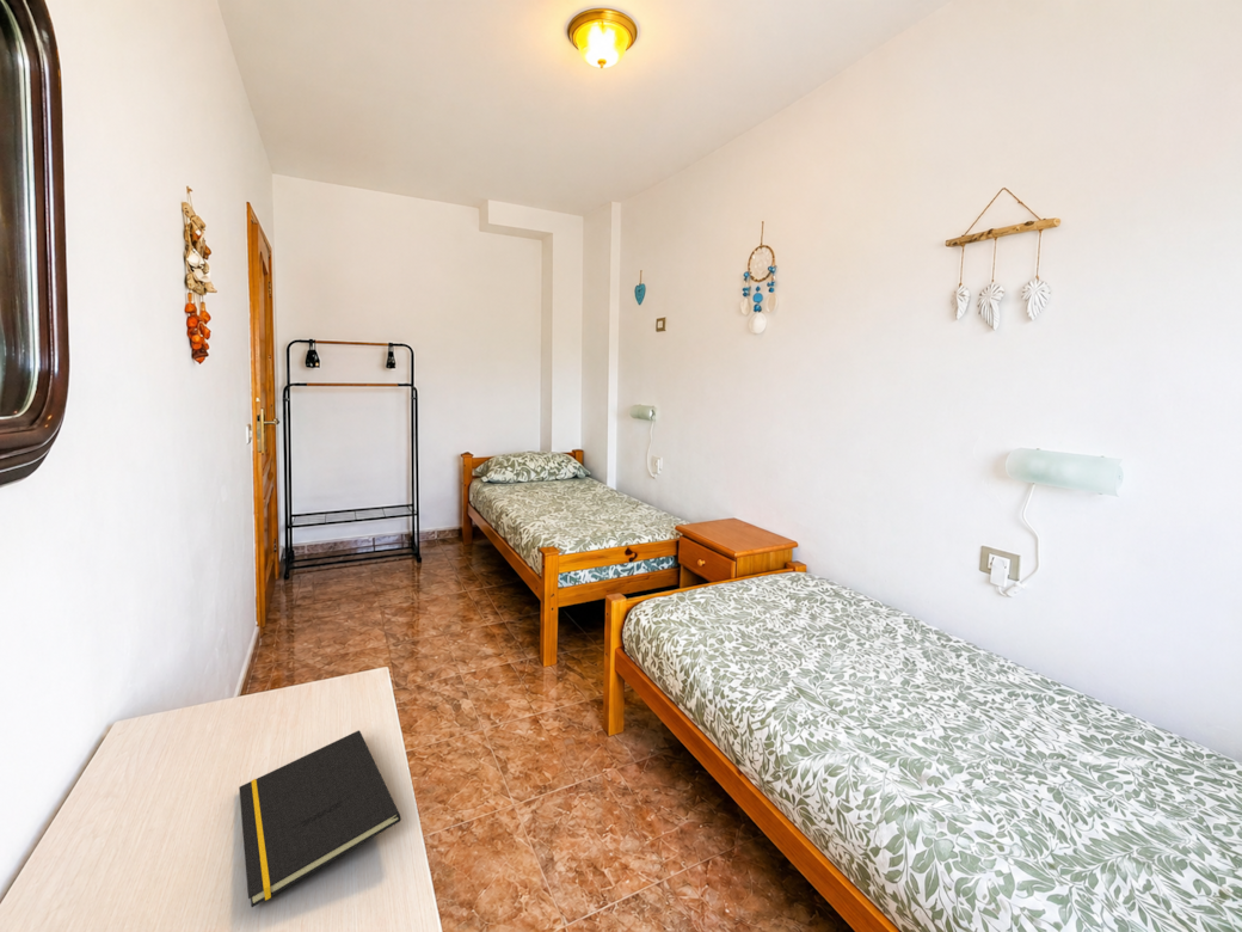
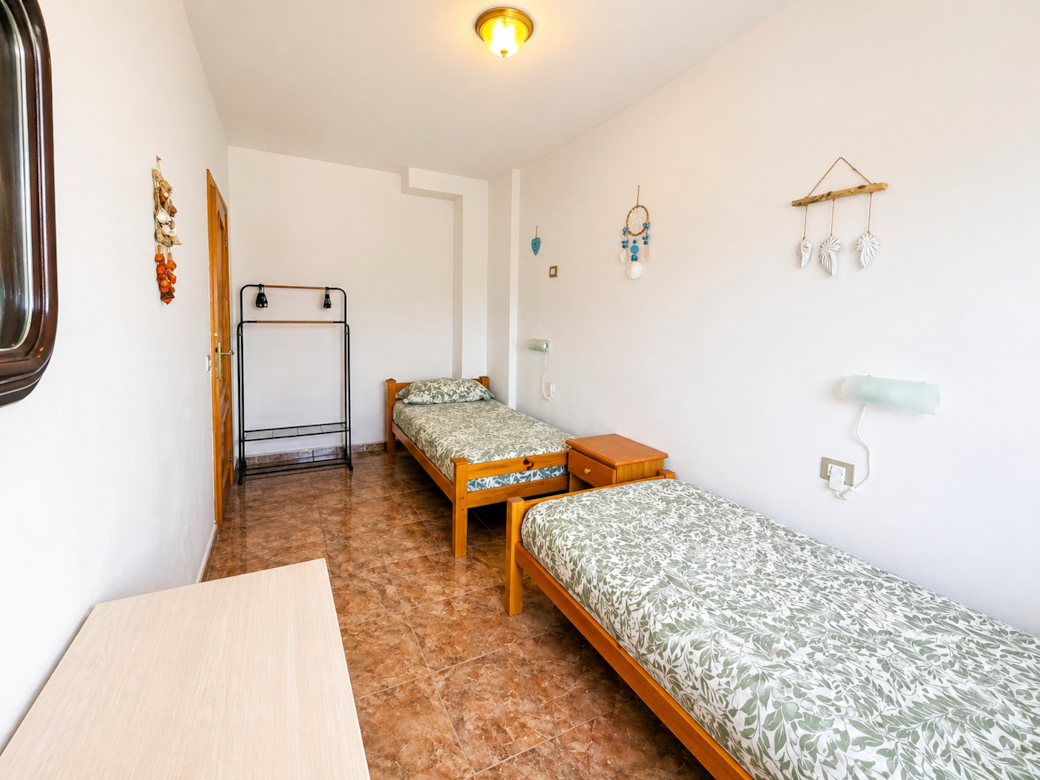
- notepad [238,729,401,908]
